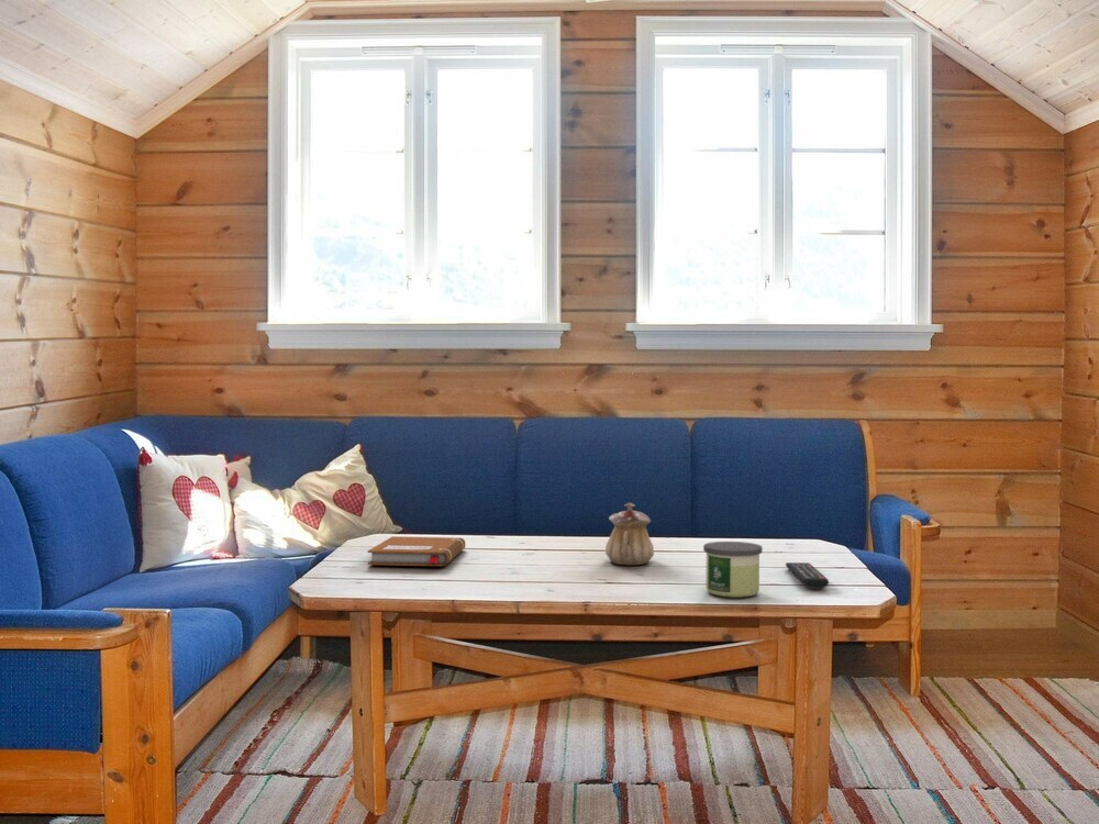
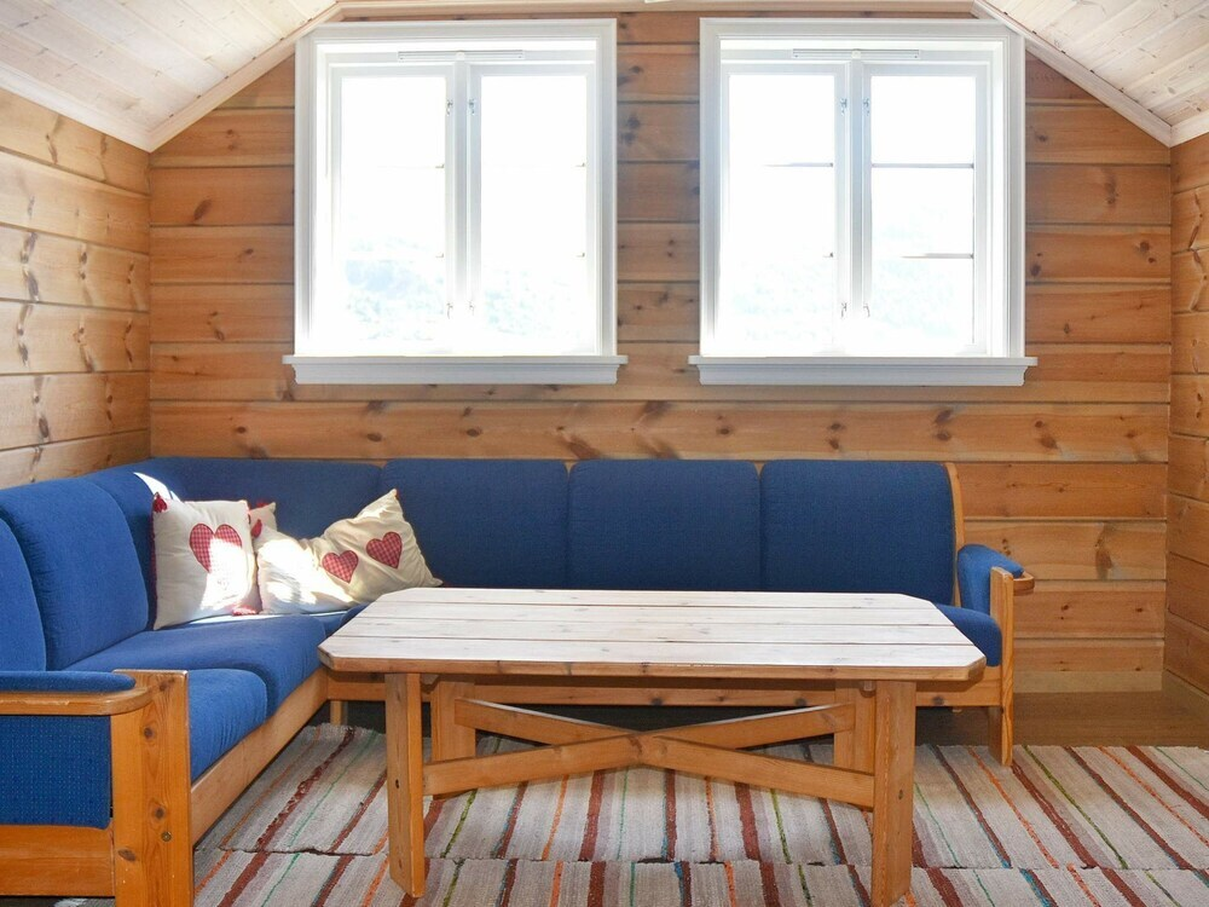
- notebook [367,535,466,567]
- candle [702,541,764,599]
- teapot [604,502,655,566]
- remote control [785,561,830,590]
